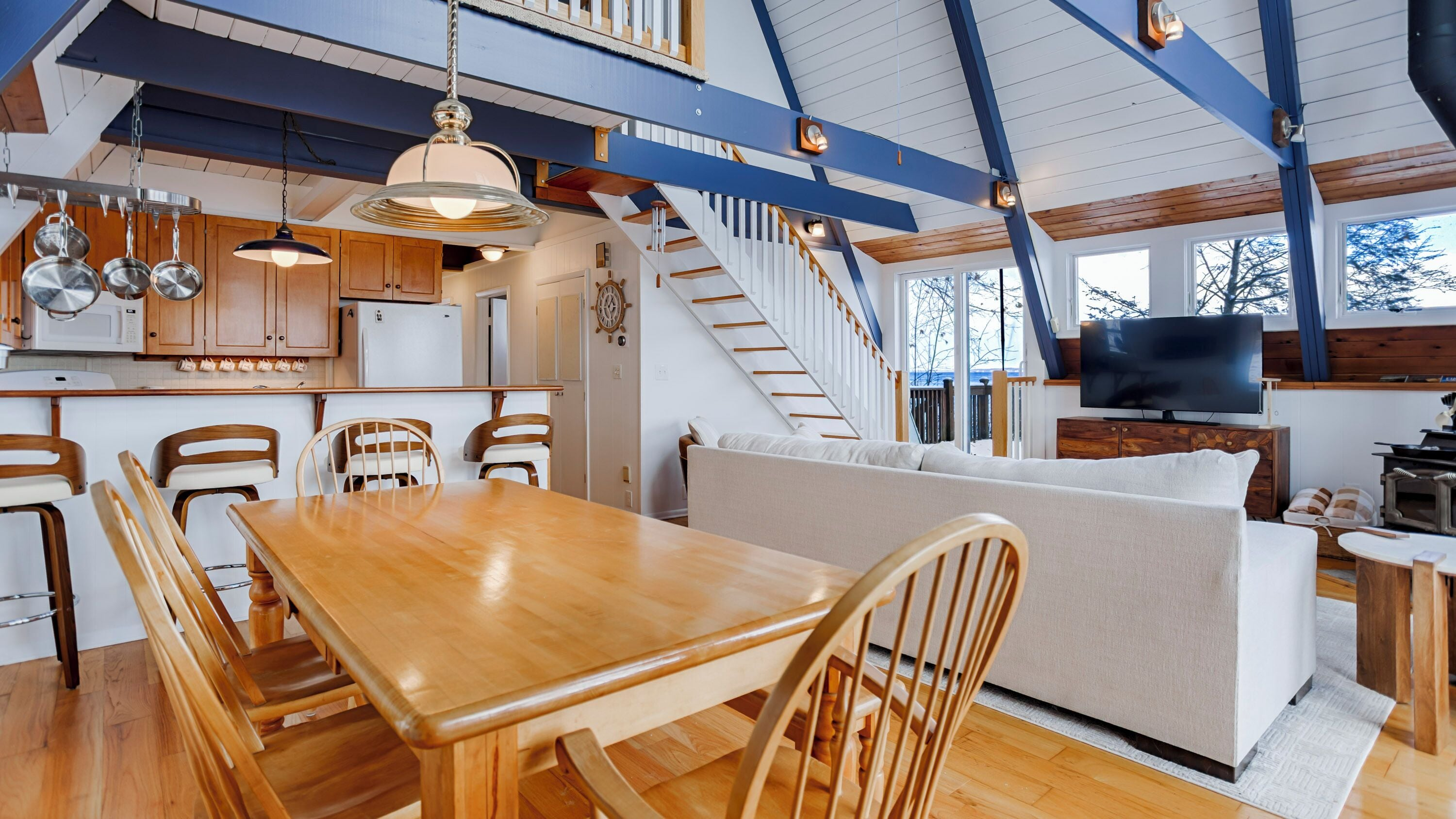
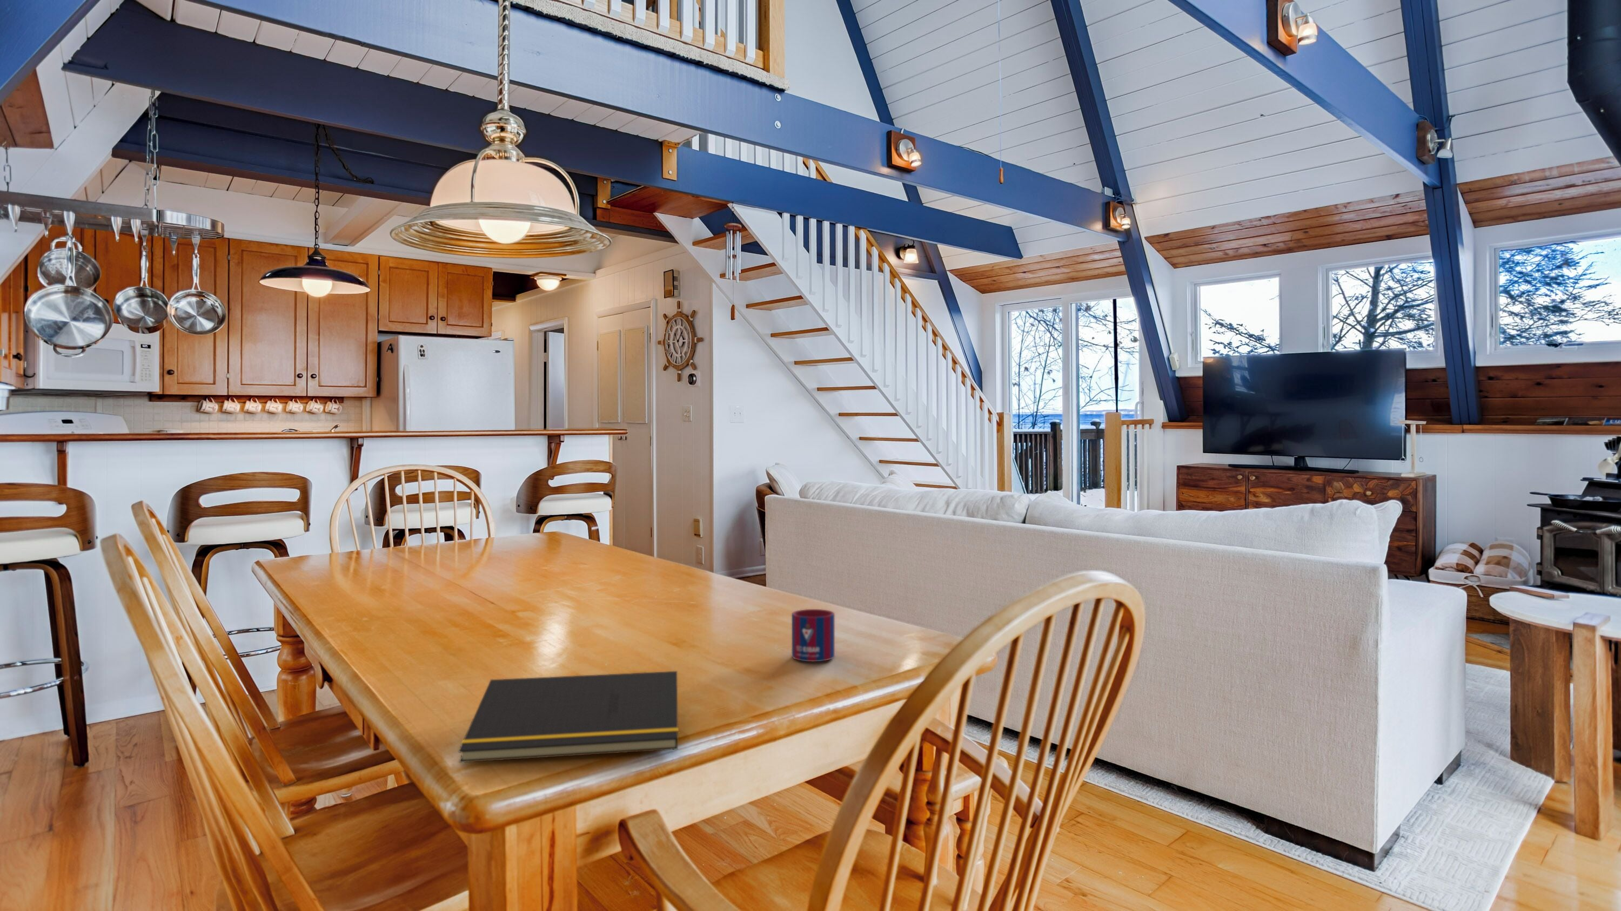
+ mug [792,608,835,662]
+ notepad [458,671,679,763]
